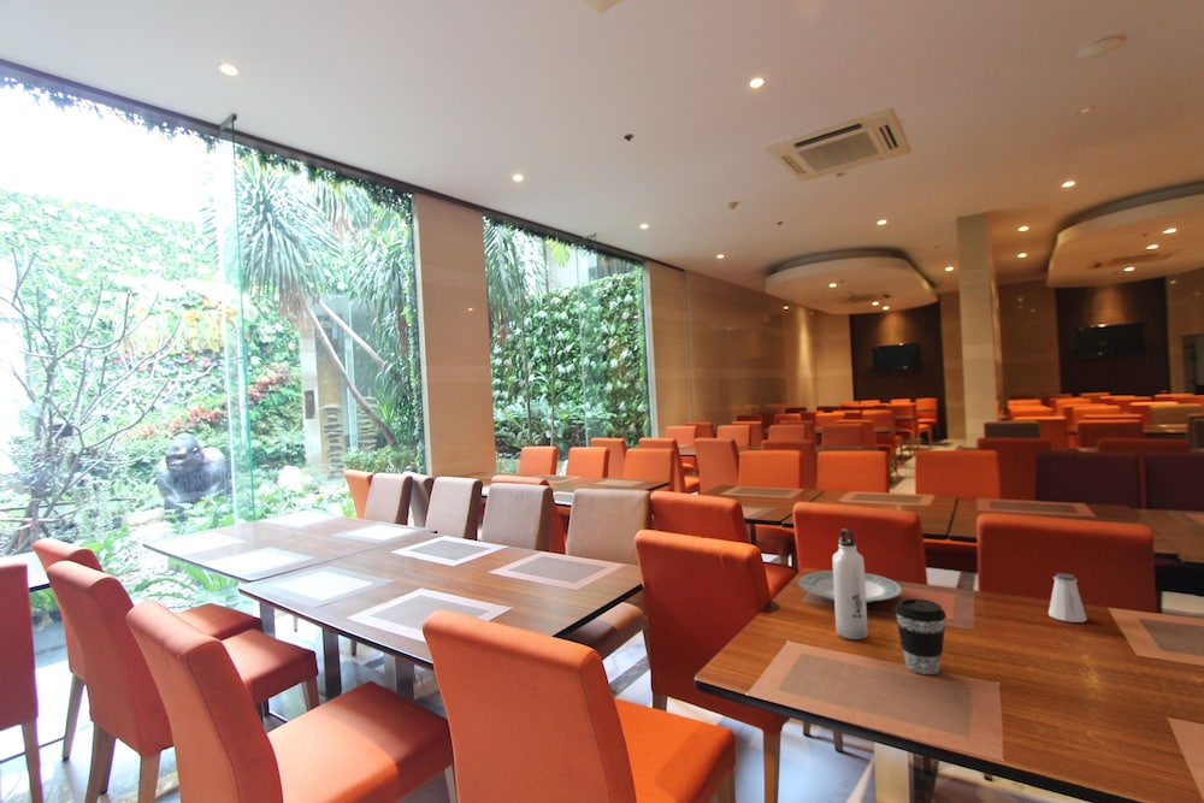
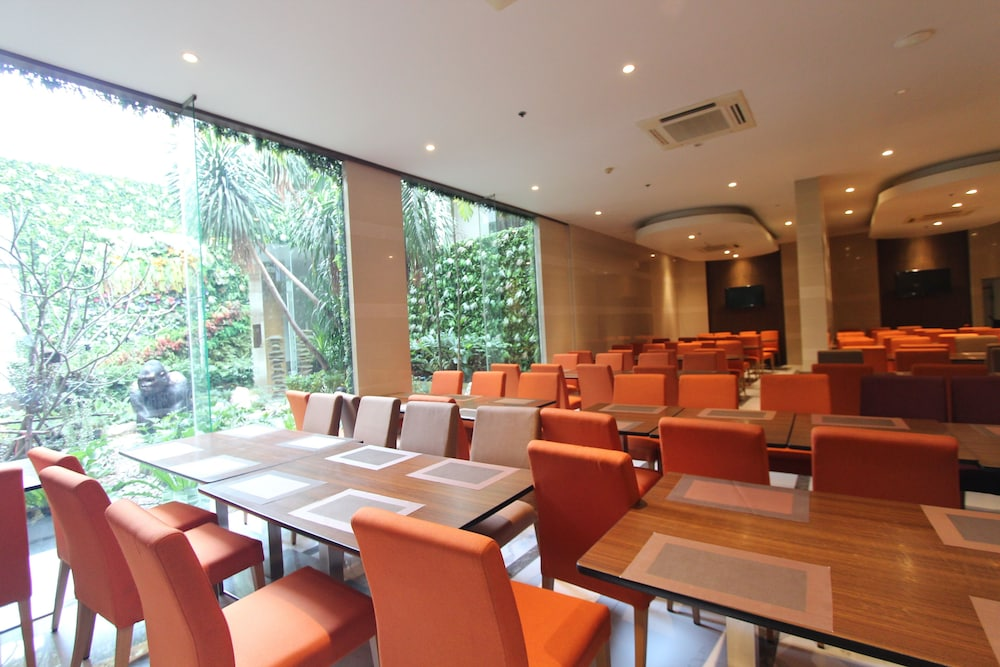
- coffee cup [893,597,948,675]
- plate [797,569,904,604]
- saltshaker [1047,572,1088,624]
- water bottle [832,527,869,640]
